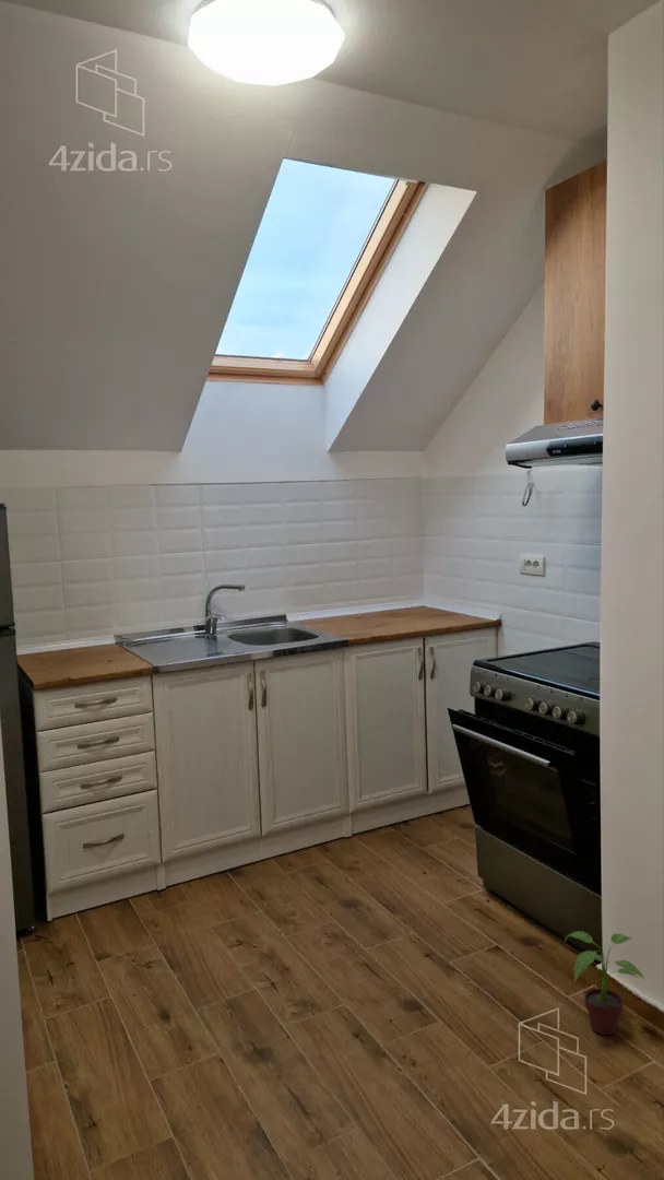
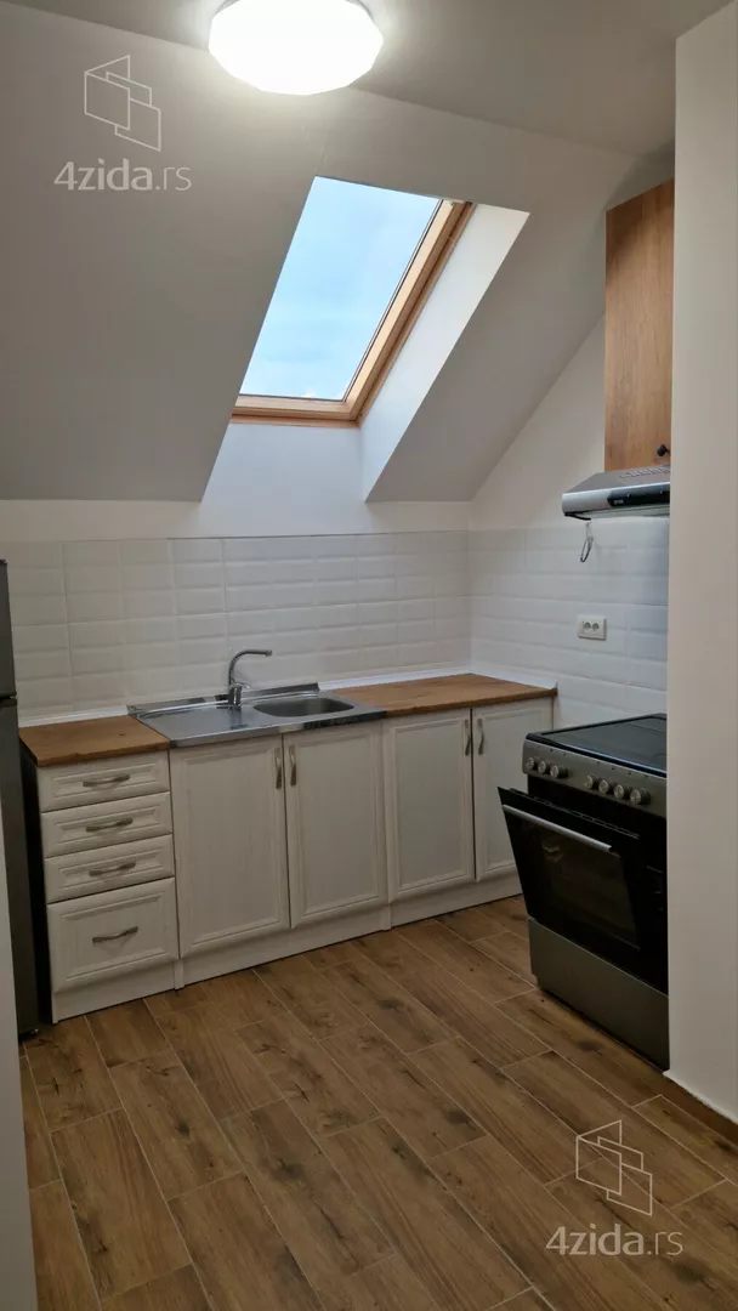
- potted plant [562,930,647,1036]
